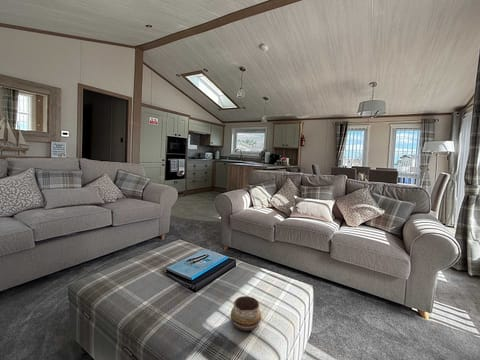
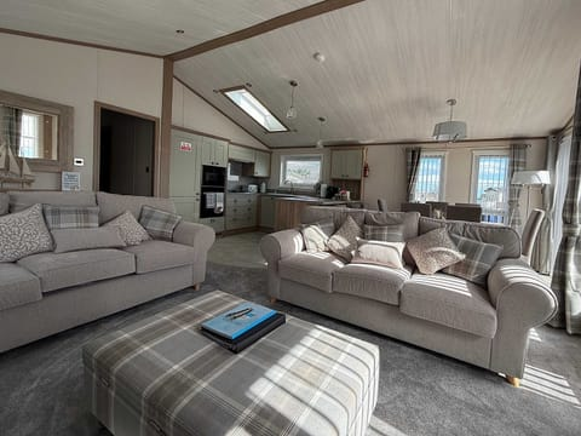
- decorative bowl [230,295,262,332]
